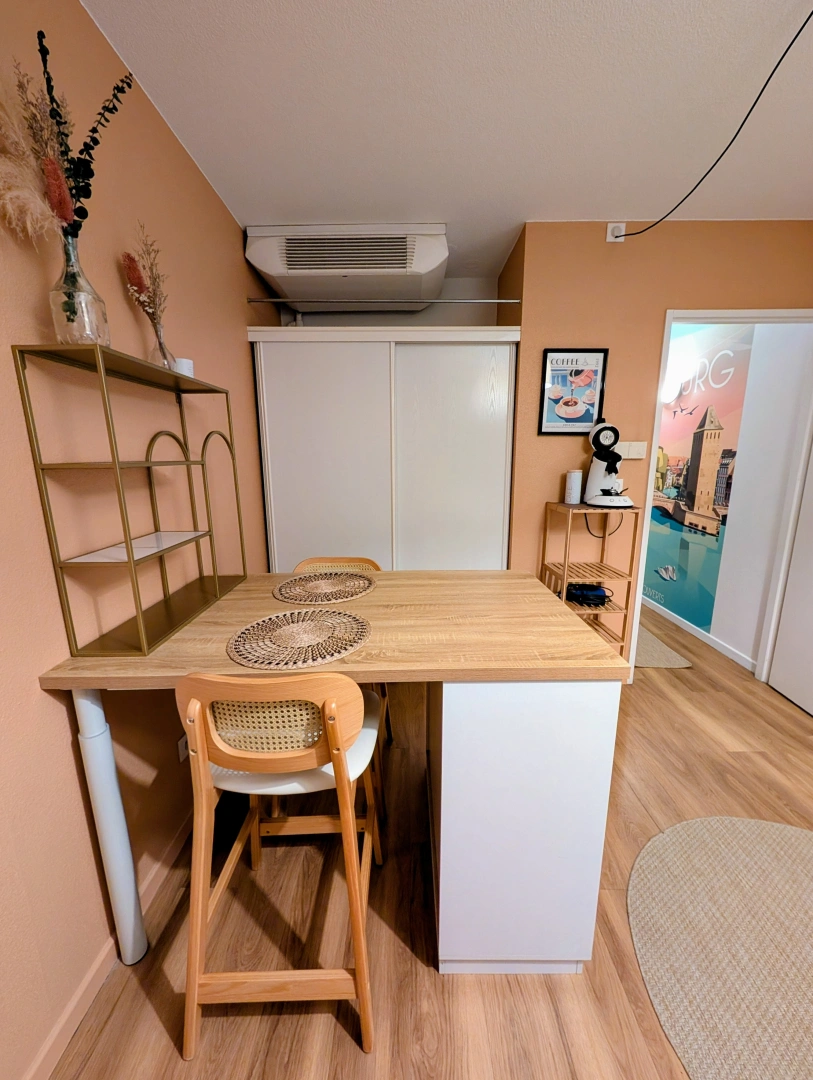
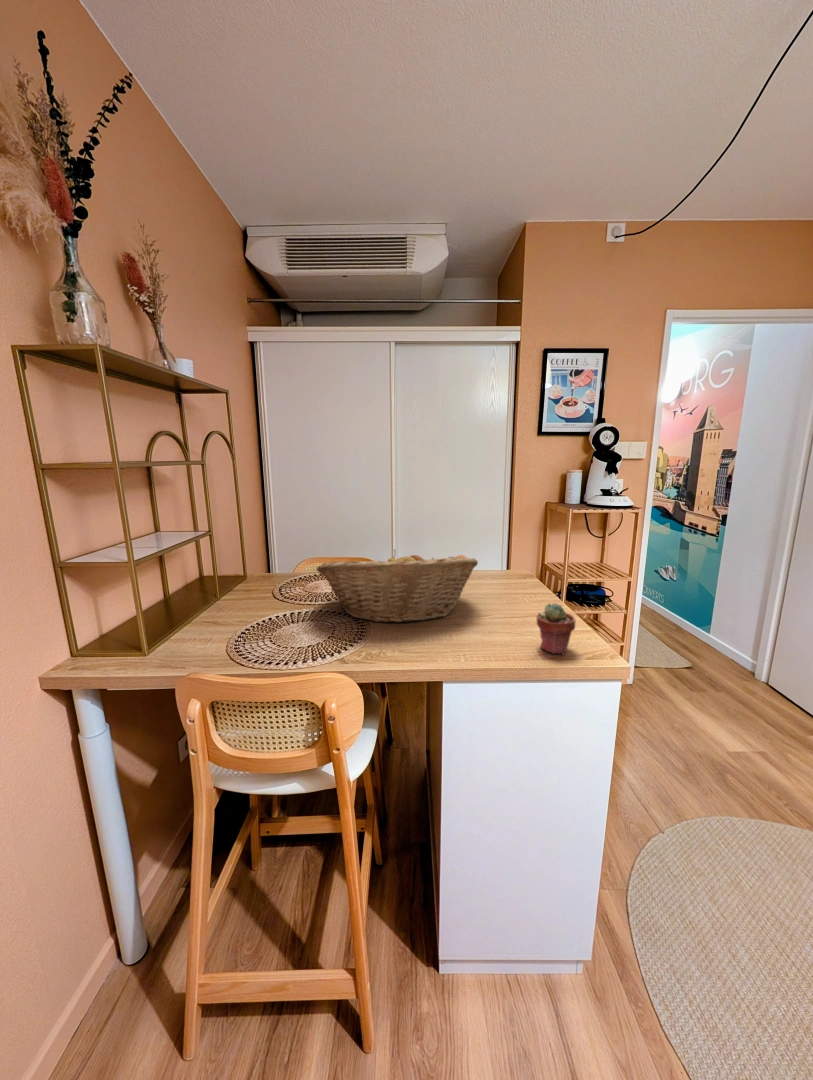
+ fruit basket [316,548,479,624]
+ potted succulent [536,602,576,656]
